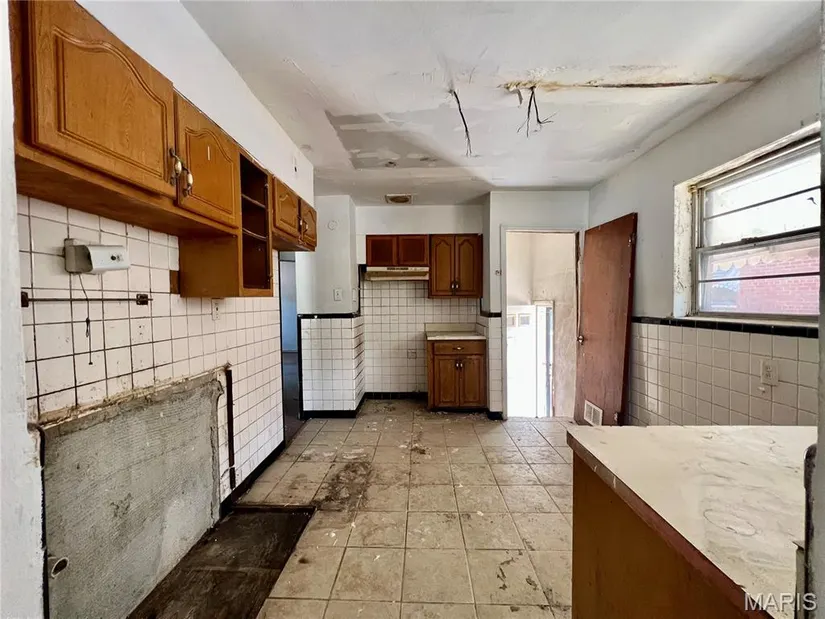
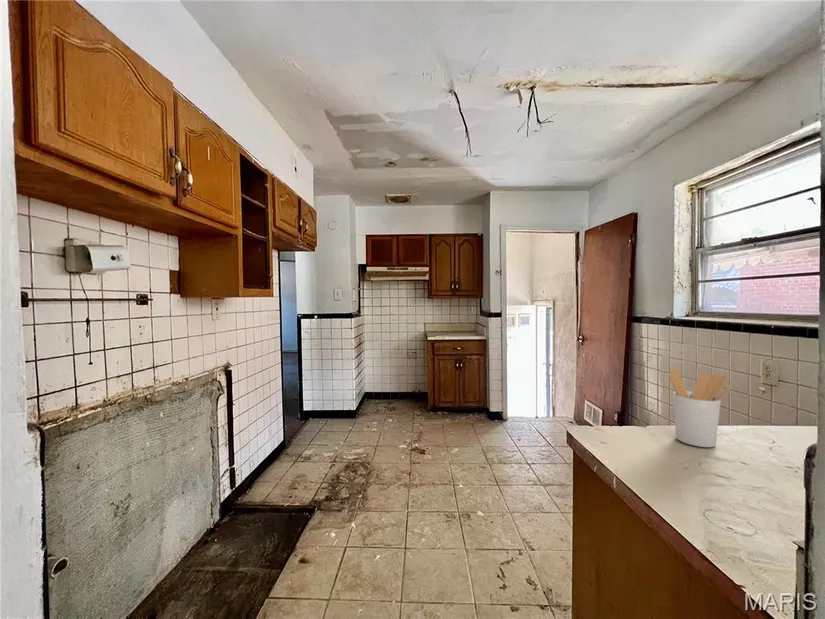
+ utensil holder [668,369,732,448]
